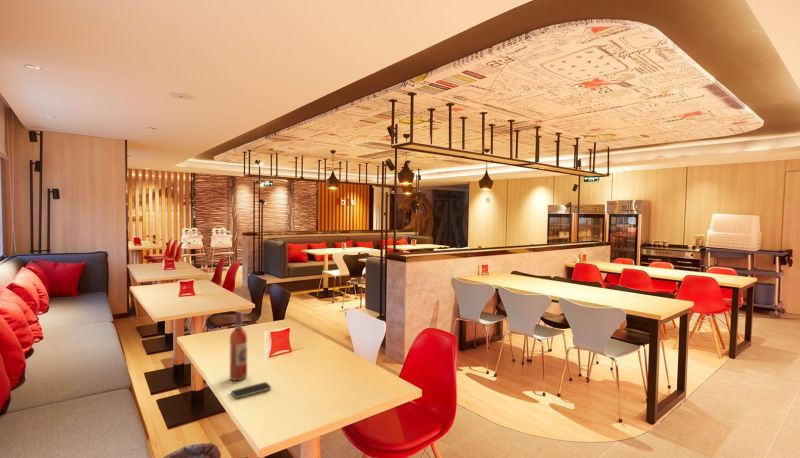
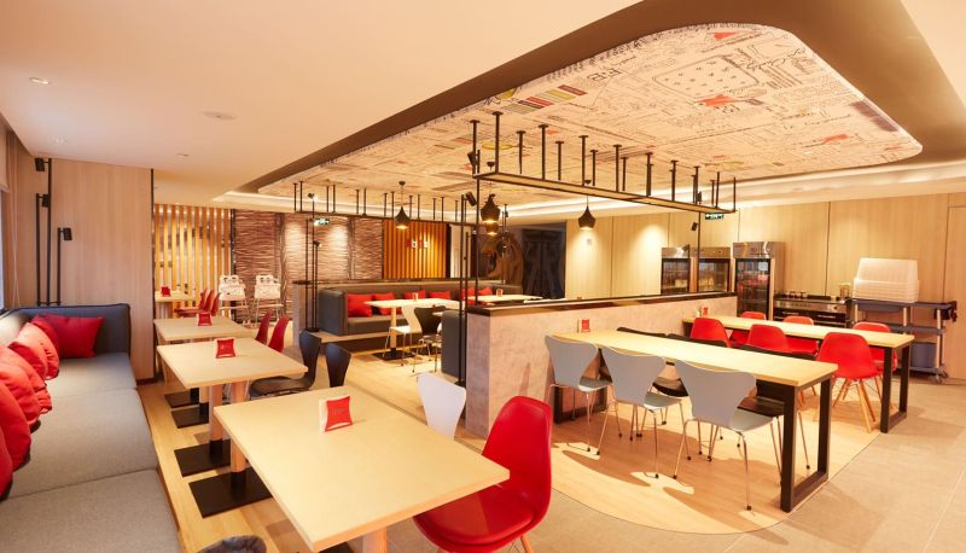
- smartphone [230,381,272,399]
- wine bottle [229,311,248,381]
